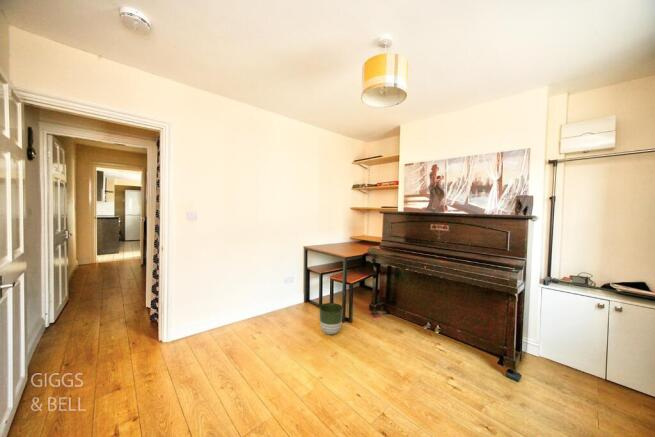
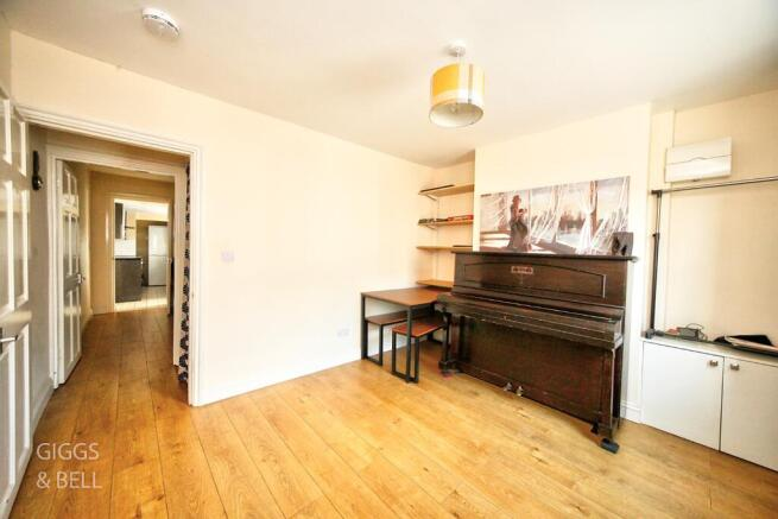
- planter [319,302,344,335]
